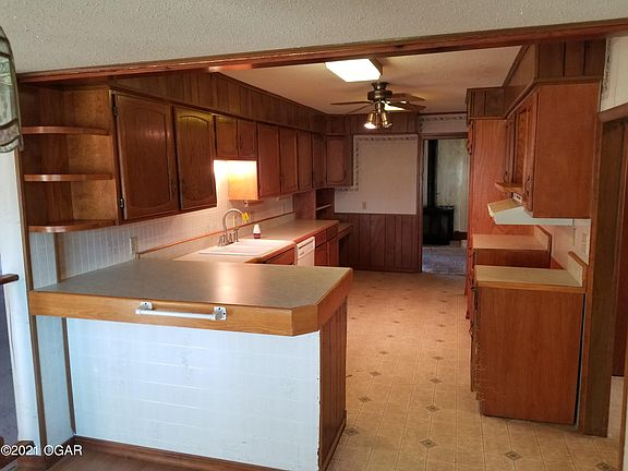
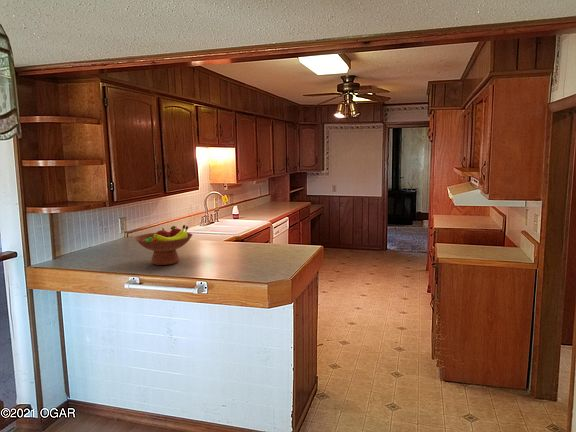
+ fruit bowl [134,224,193,266]
